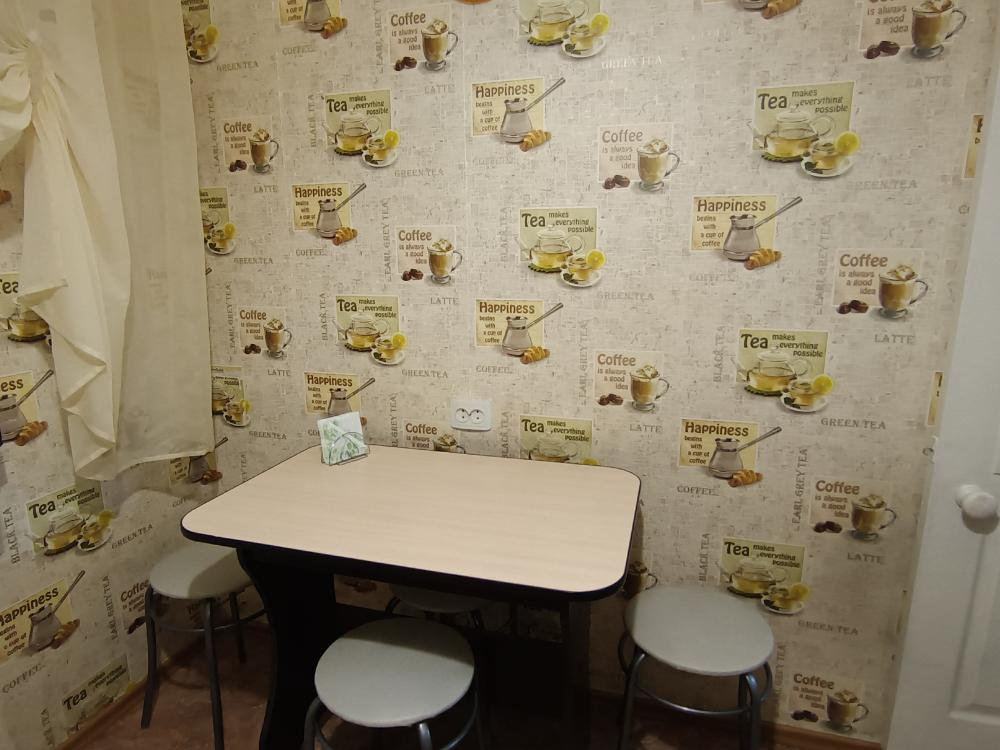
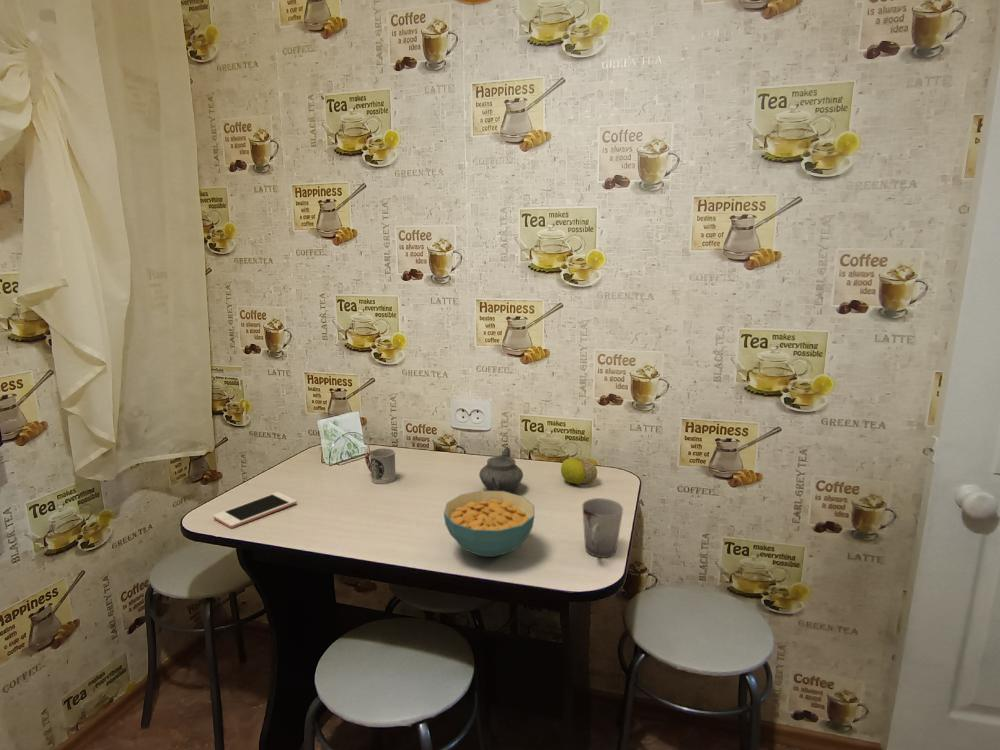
+ teapot [478,446,524,493]
+ cell phone [213,491,297,529]
+ cereal bowl [443,490,535,558]
+ cup [364,447,397,485]
+ cup [581,497,624,558]
+ fruit [560,457,598,485]
